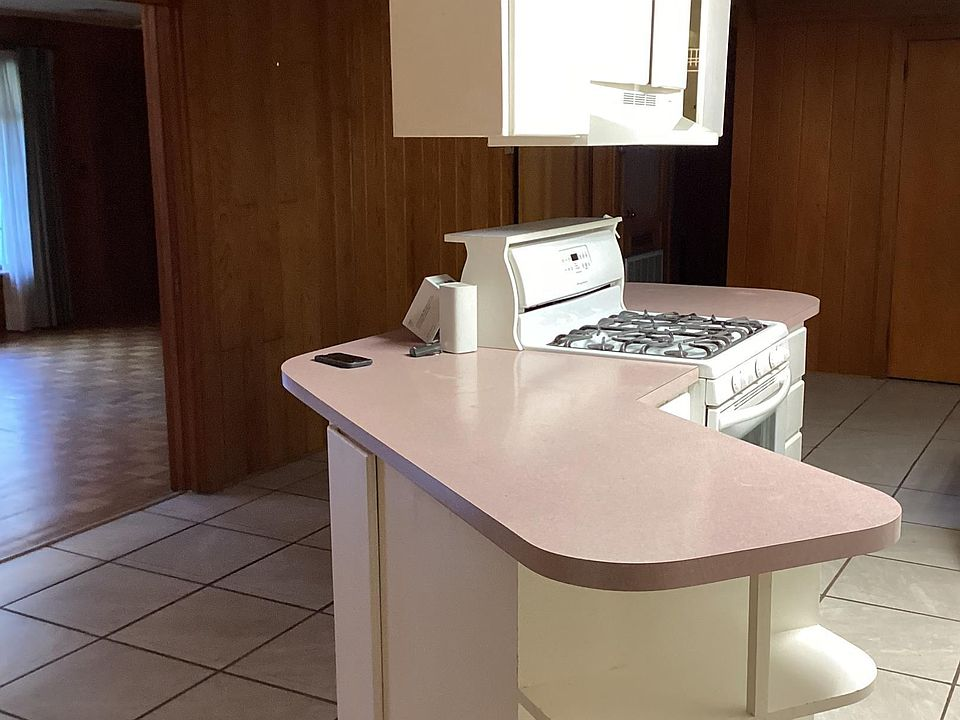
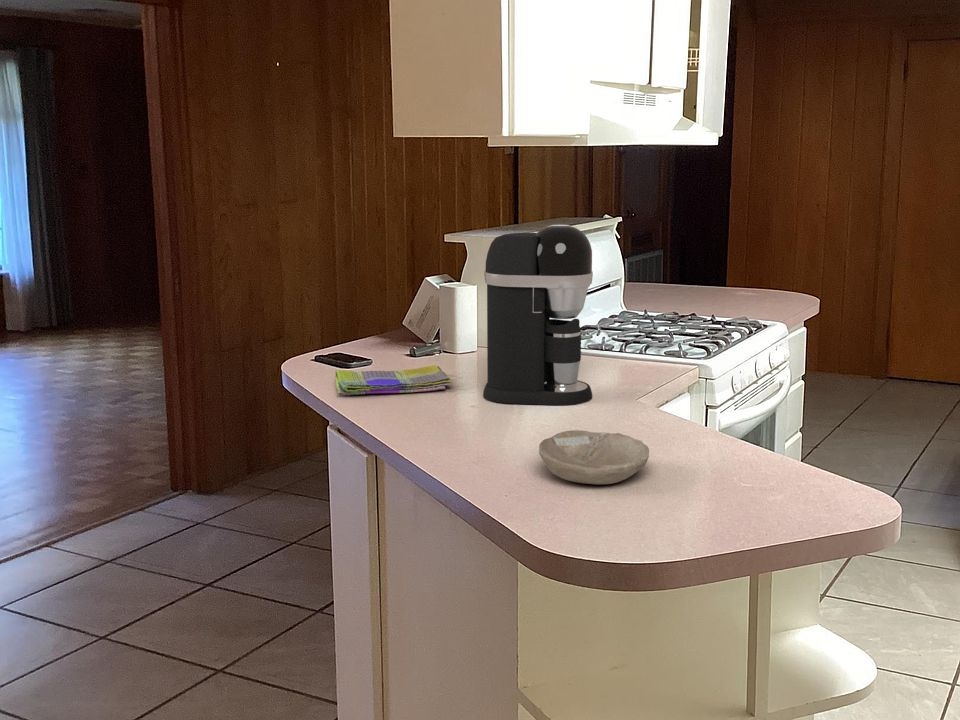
+ bowl [538,429,650,485]
+ coffee maker [482,224,594,406]
+ dish towel [334,364,453,396]
